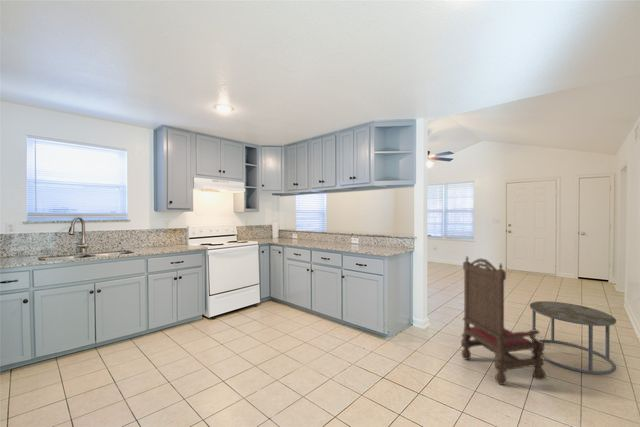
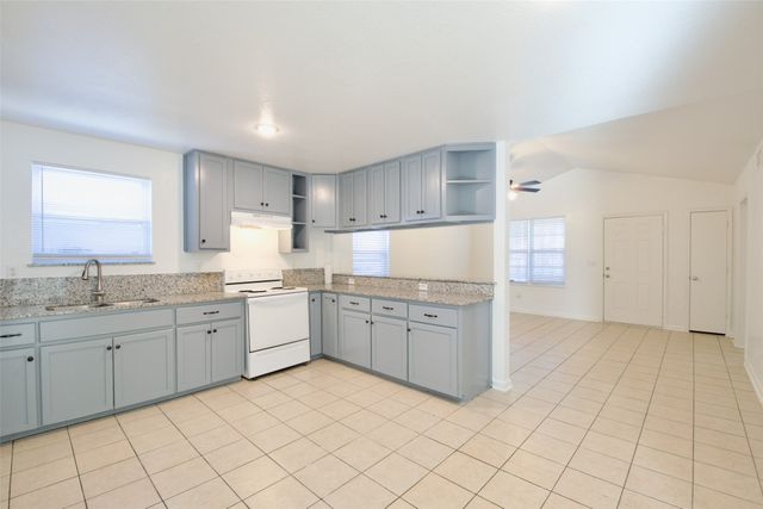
- side table [529,300,617,376]
- chair [460,255,547,386]
